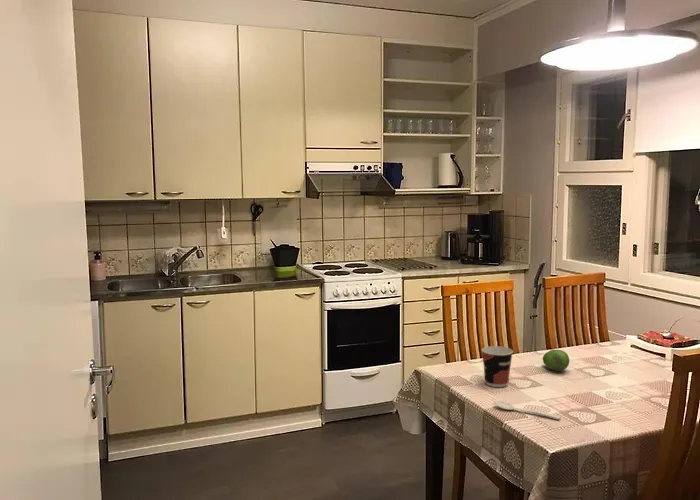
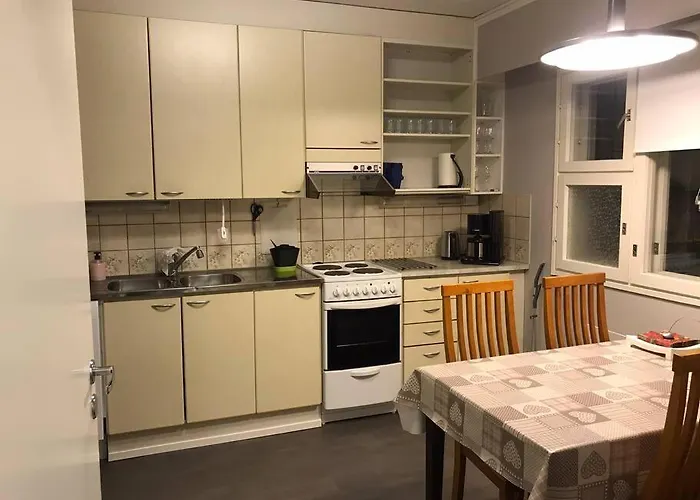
- spoon [493,400,562,421]
- fruit [542,349,570,372]
- cup [481,345,514,388]
